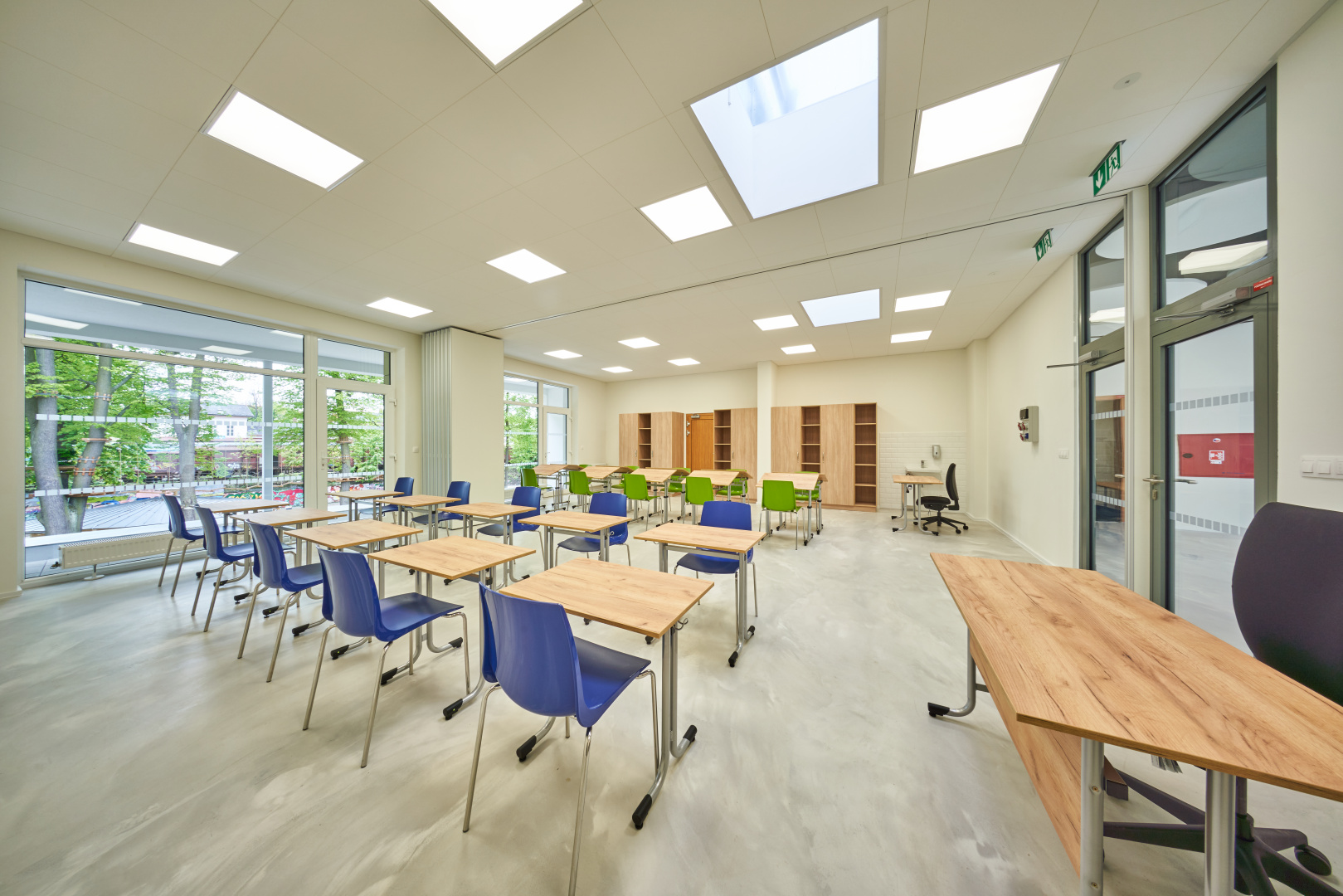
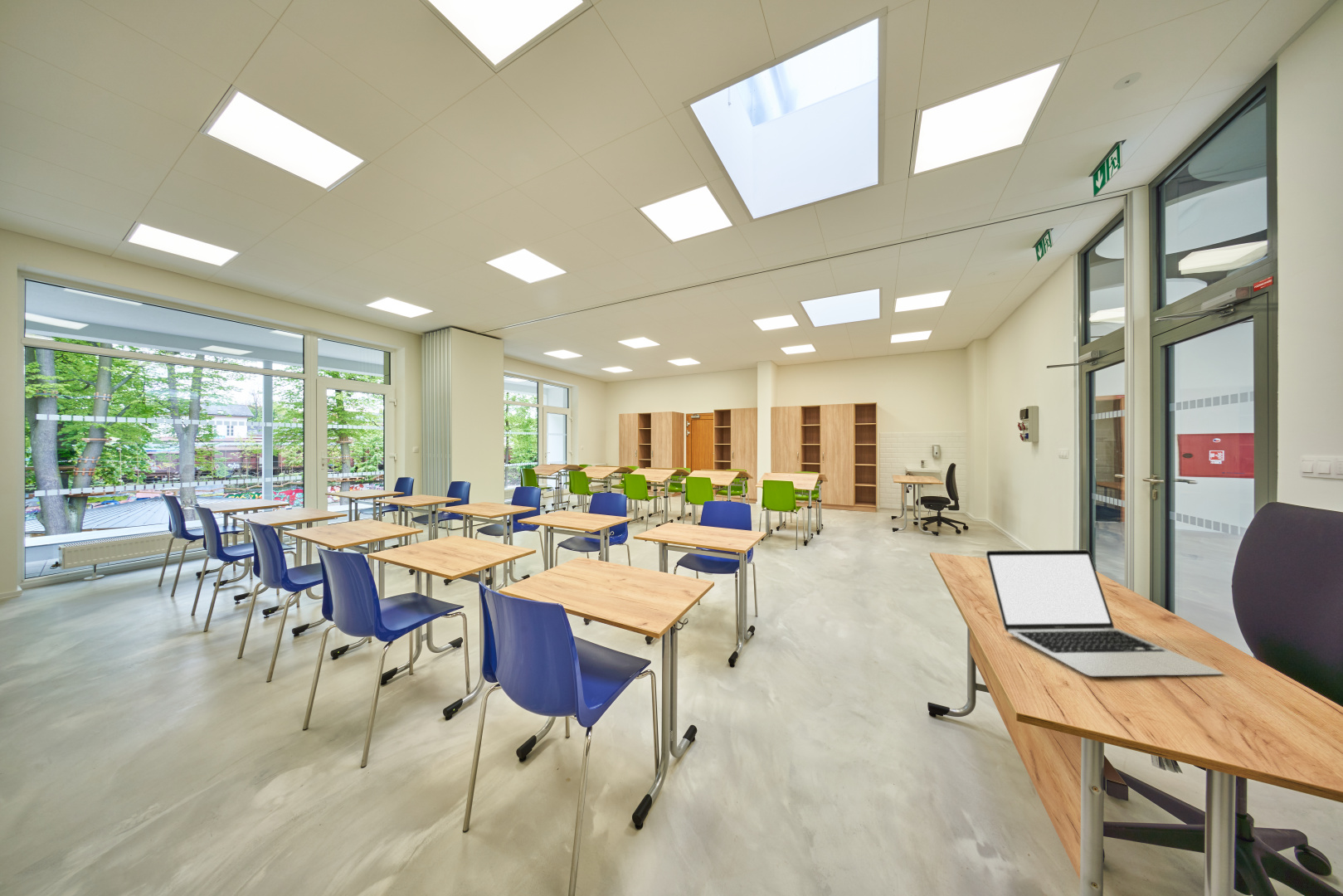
+ laptop [985,549,1223,677]
